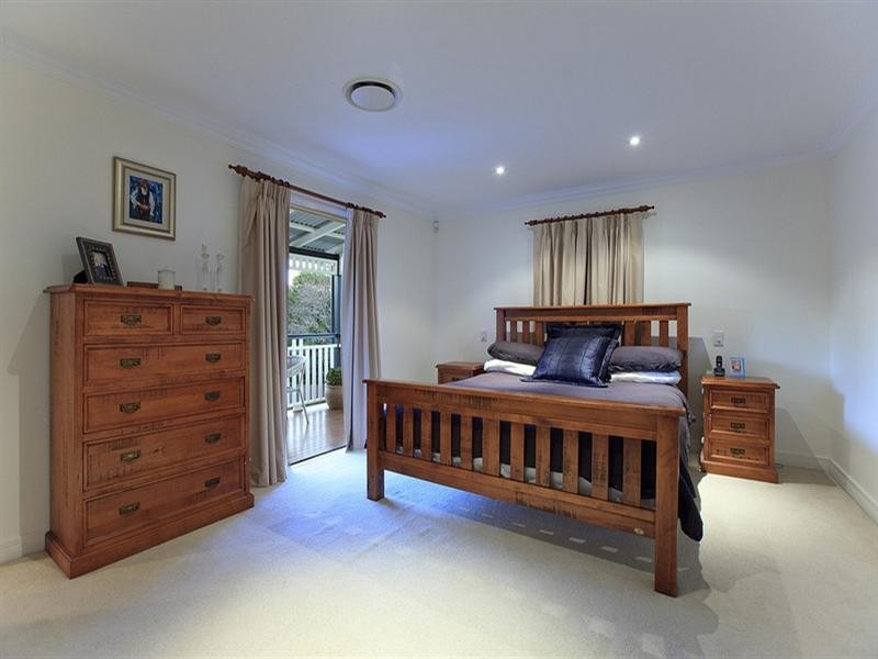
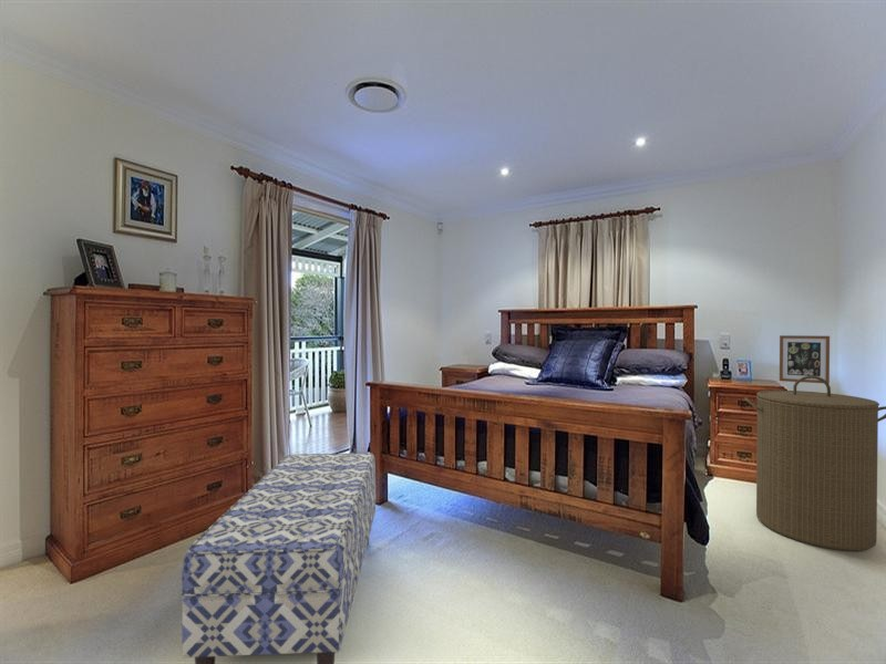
+ wall art [779,334,831,384]
+ bench [181,453,377,664]
+ laundry hamper [743,376,886,552]
